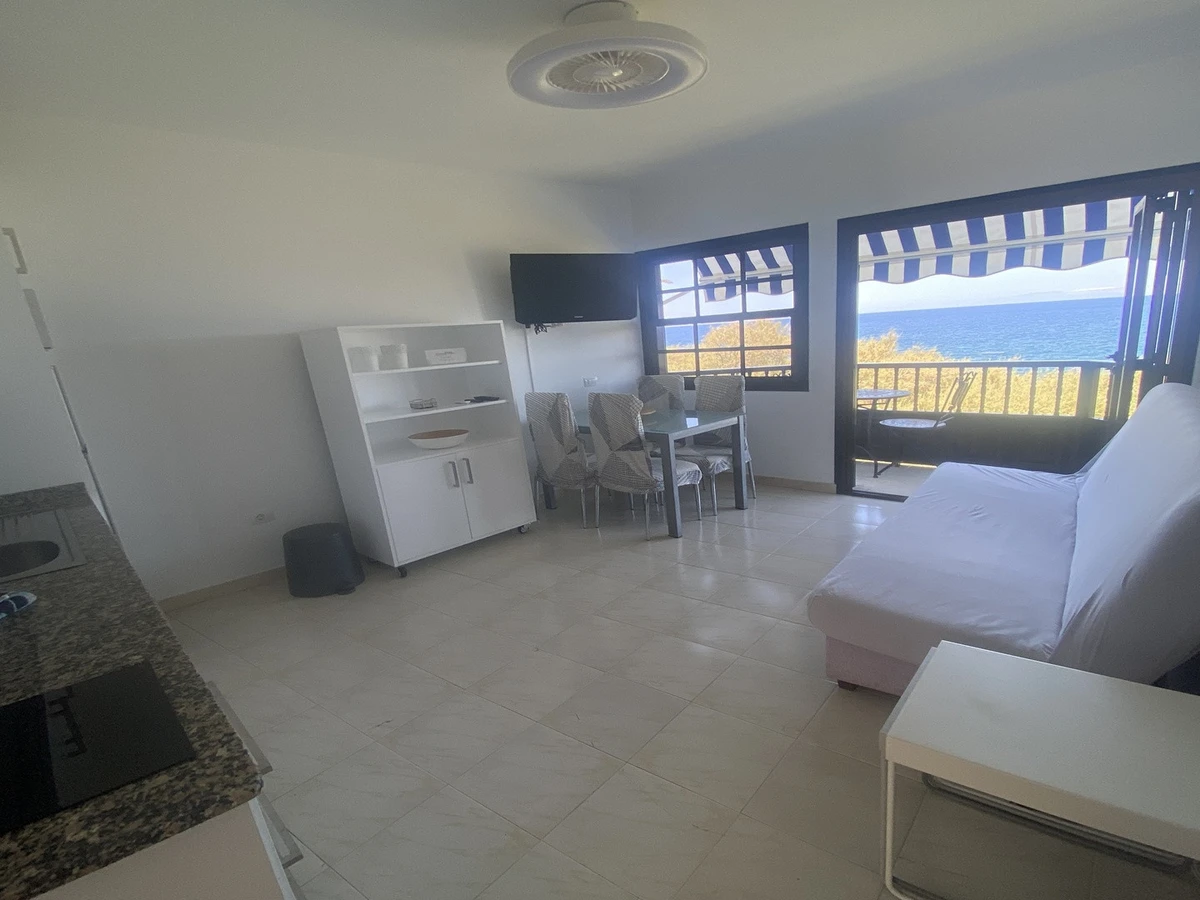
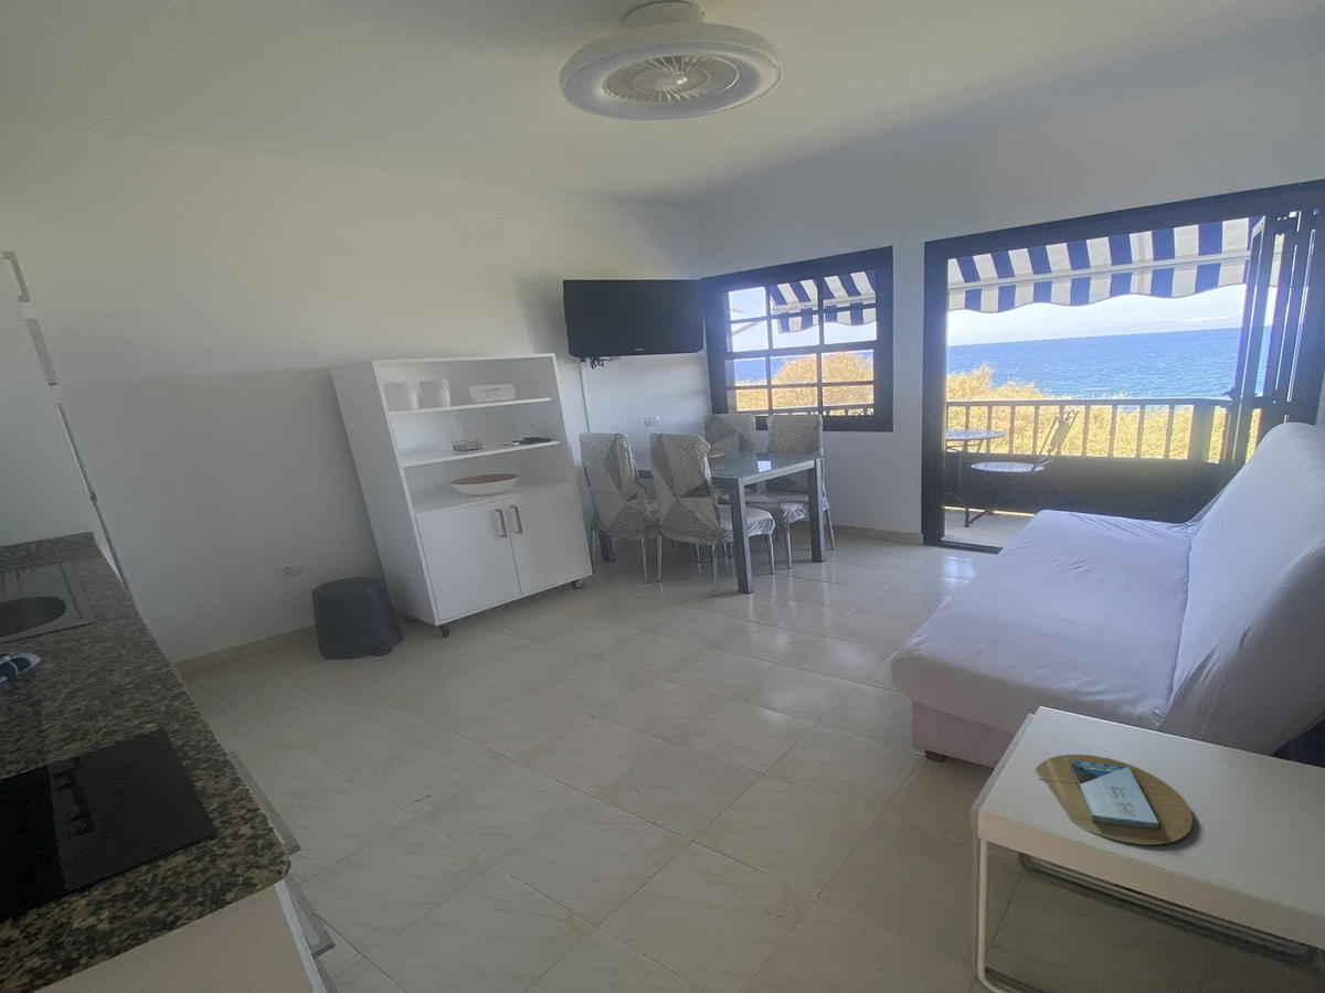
+ book [1035,754,1194,846]
